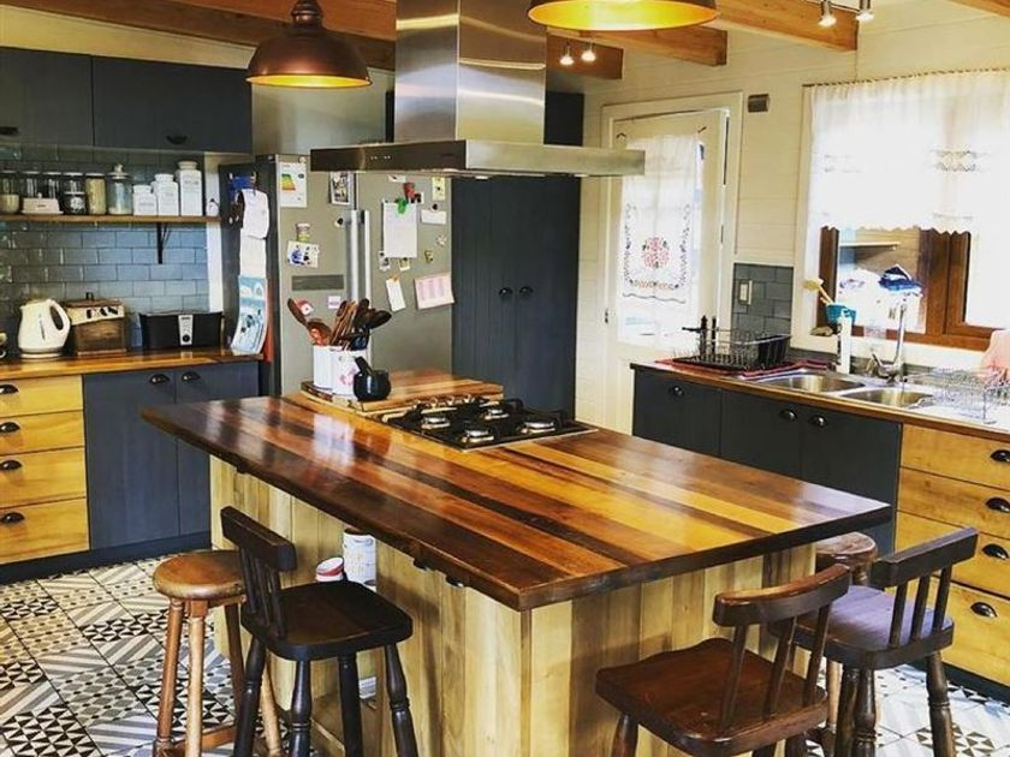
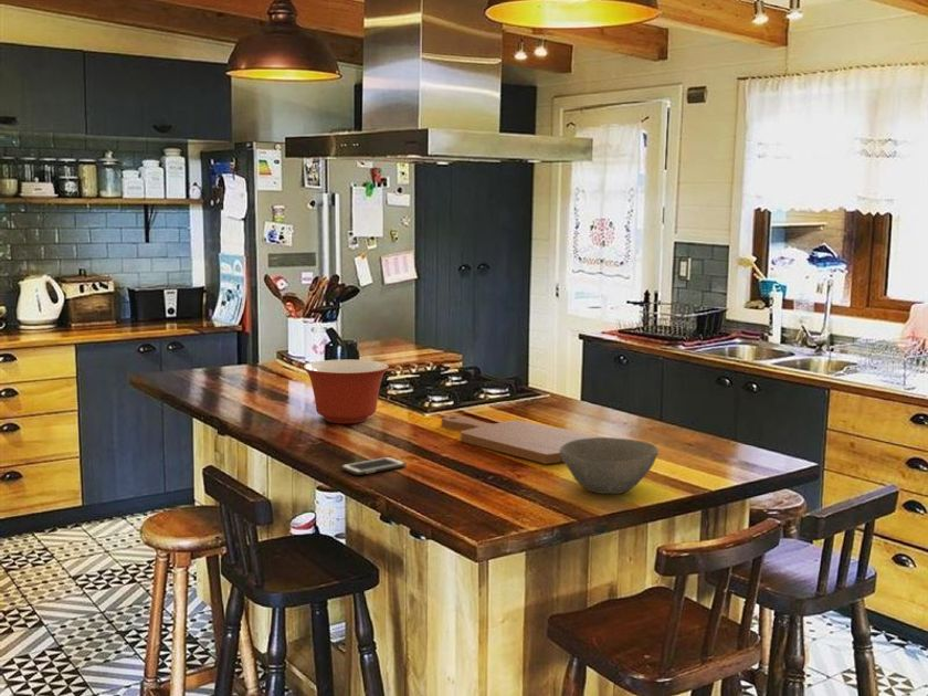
+ cell phone [340,456,408,476]
+ cutting board [441,414,607,465]
+ bowl [560,436,660,495]
+ mixing bowl [302,359,390,424]
